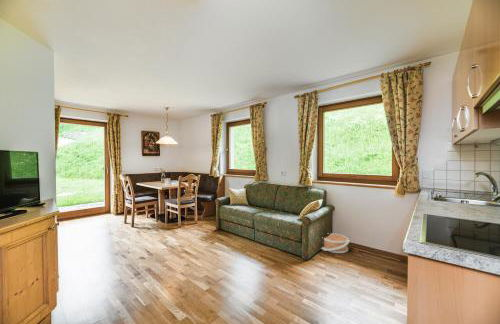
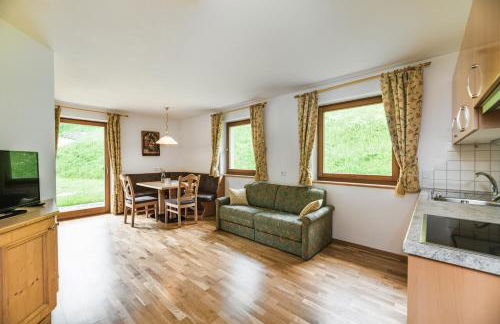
- basket [320,232,351,254]
